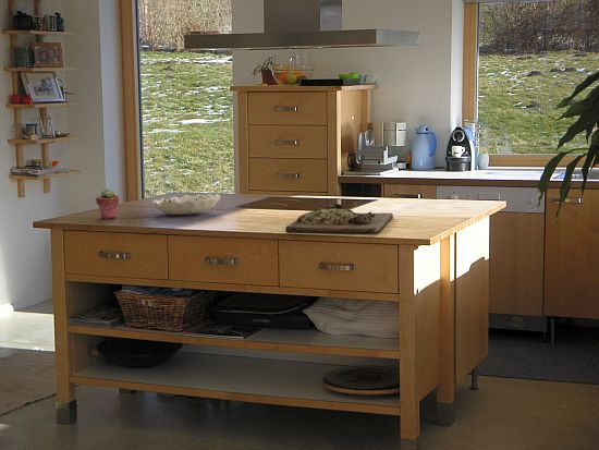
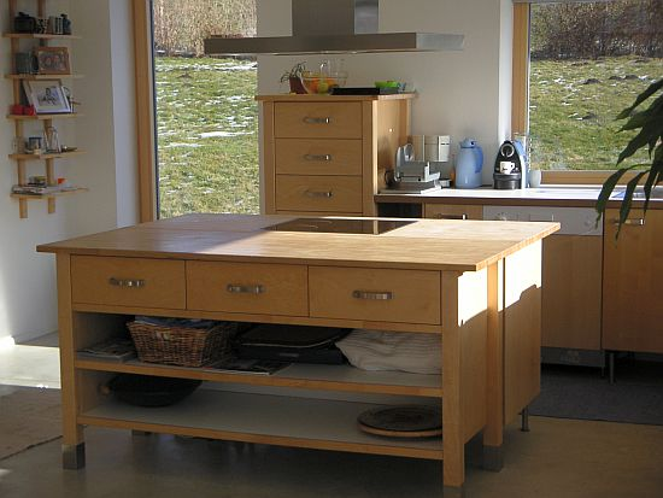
- decorative bowl [151,193,221,216]
- cutting board [284,203,394,235]
- potted succulent [95,187,120,220]
